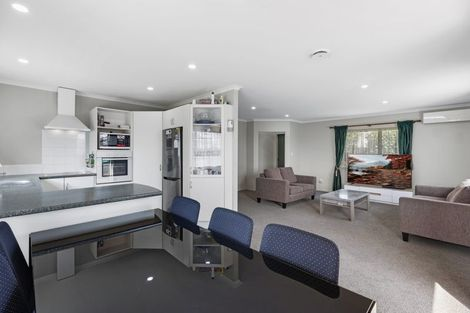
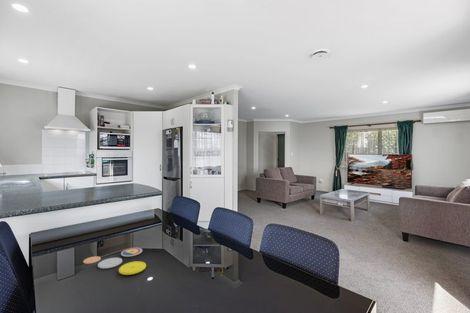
+ plate [82,247,147,276]
